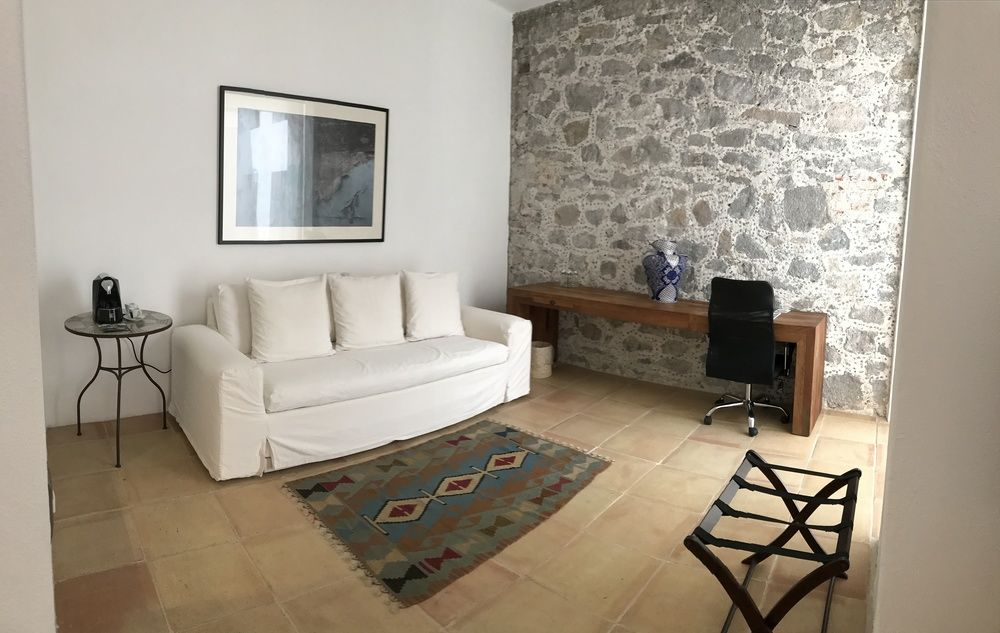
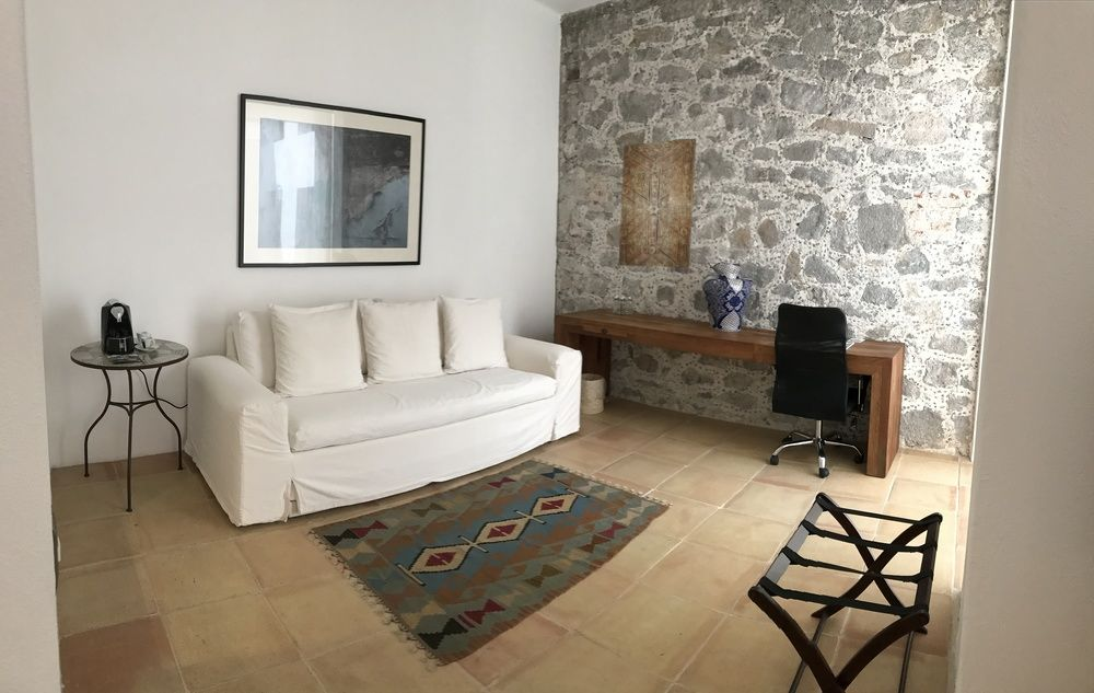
+ wall art [618,137,697,268]
